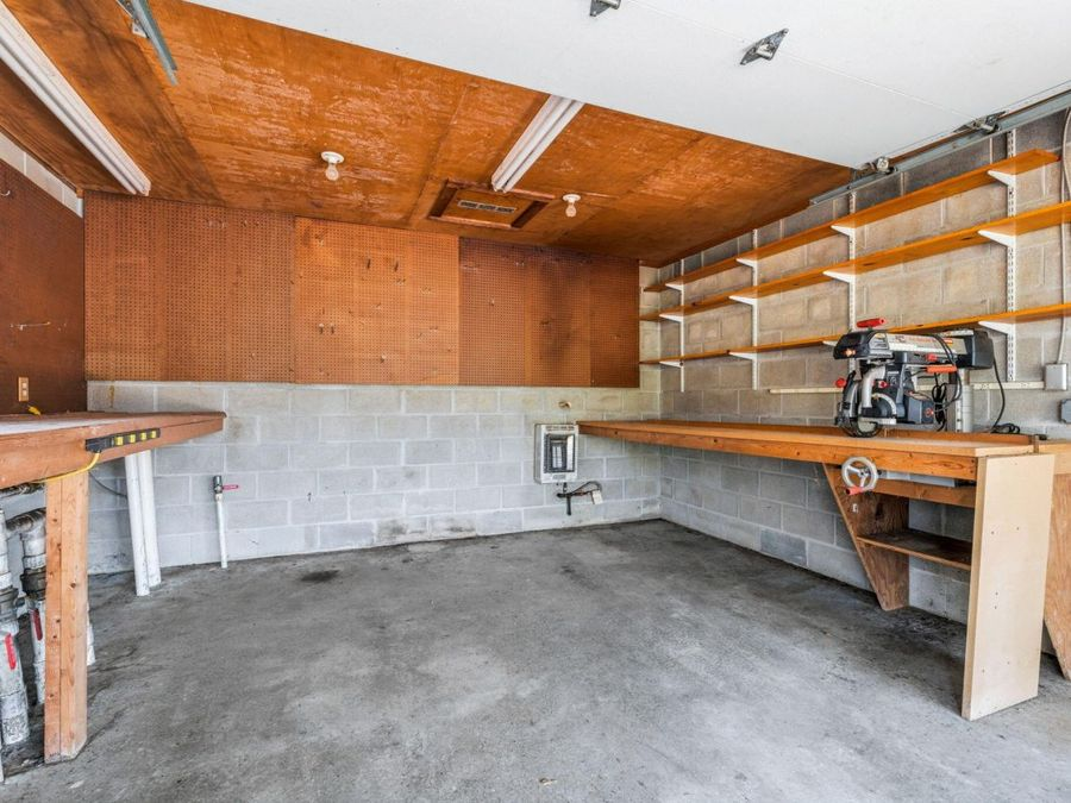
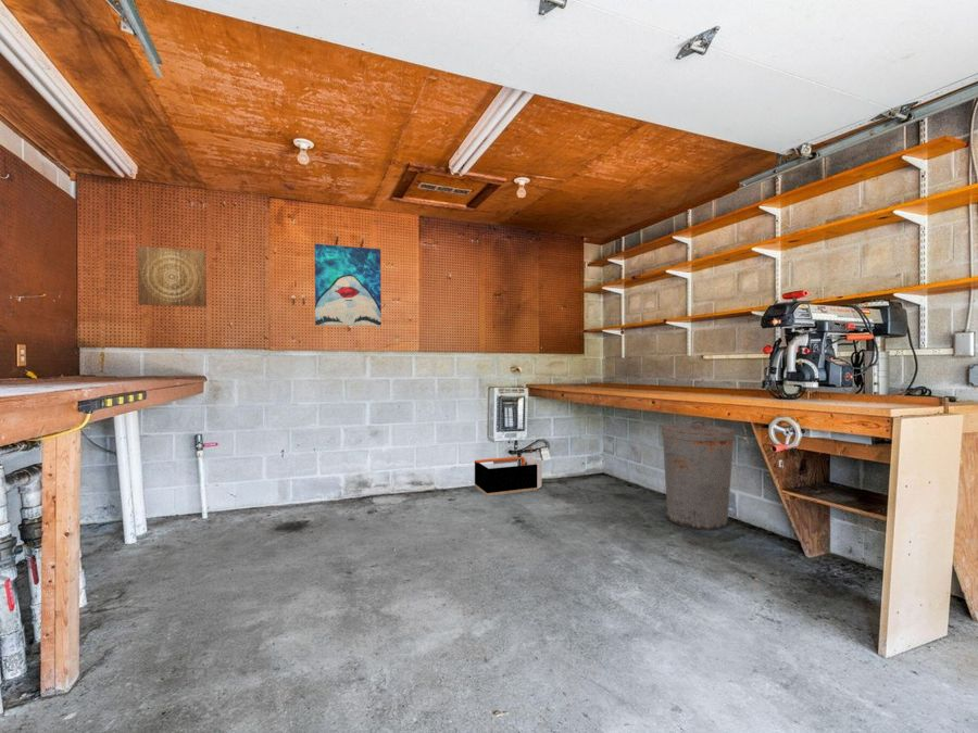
+ storage bin [474,455,542,496]
+ trash can [661,419,736,531]
+ wall art [136,245,208,308]
+ wall art [314,242,383,328]
